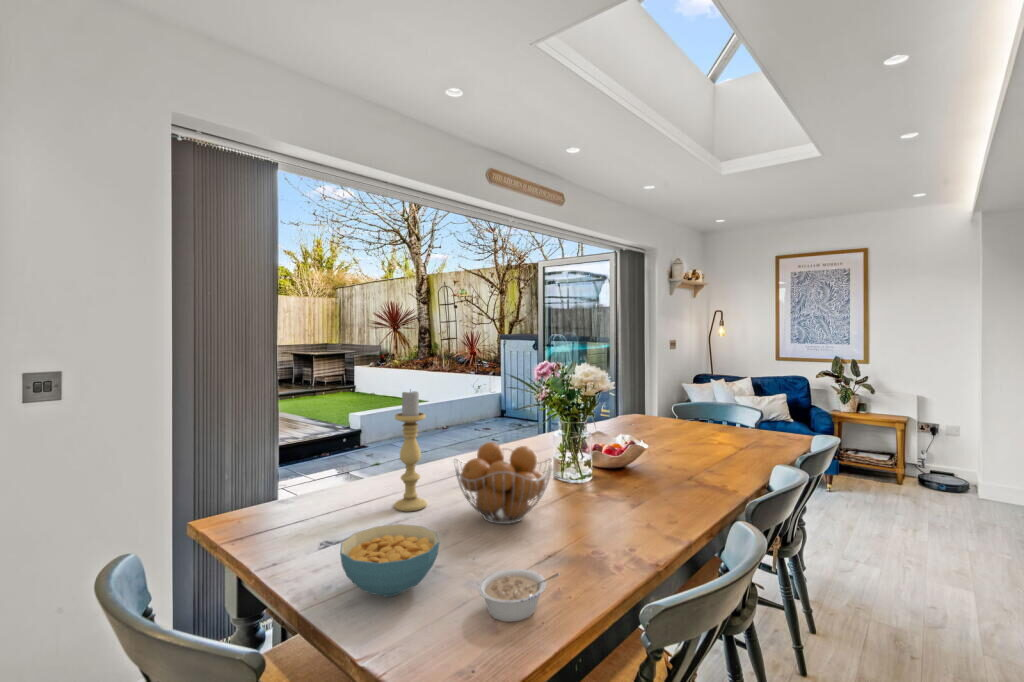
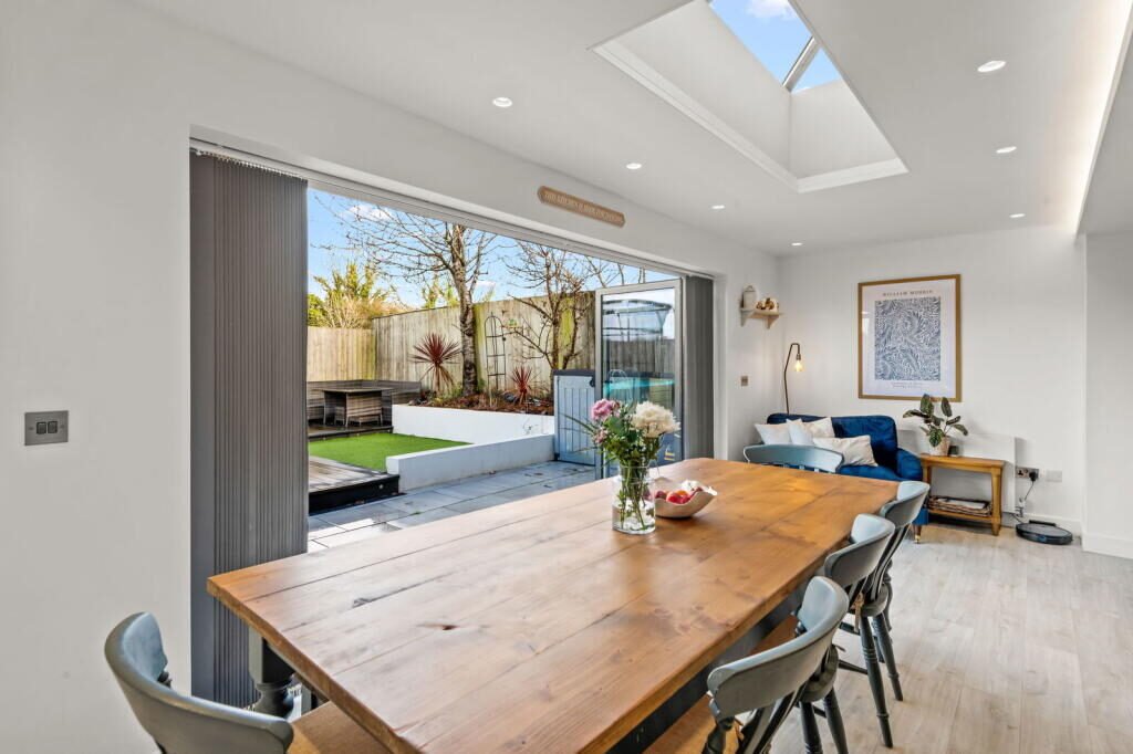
- cereal bowl [339,523,440,598]
- legume [477,568,561,623]
- fruit basket [453,441,554,525]
- candle holder [393,388,428,512]
